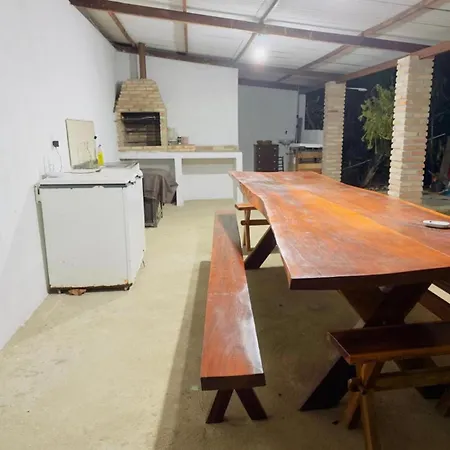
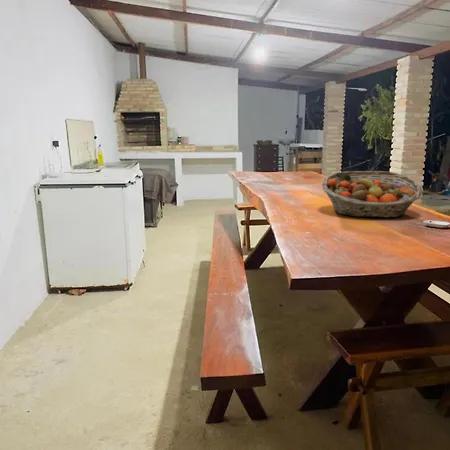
+ fruit basket [321,170,424,219]
